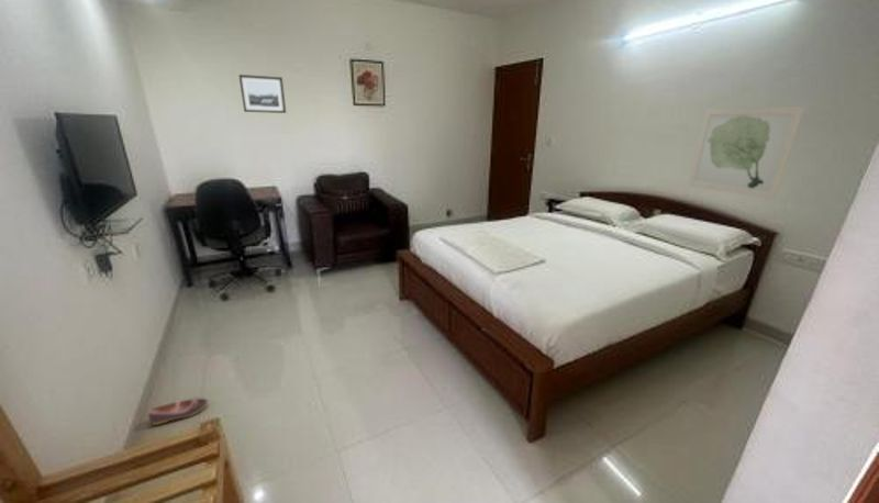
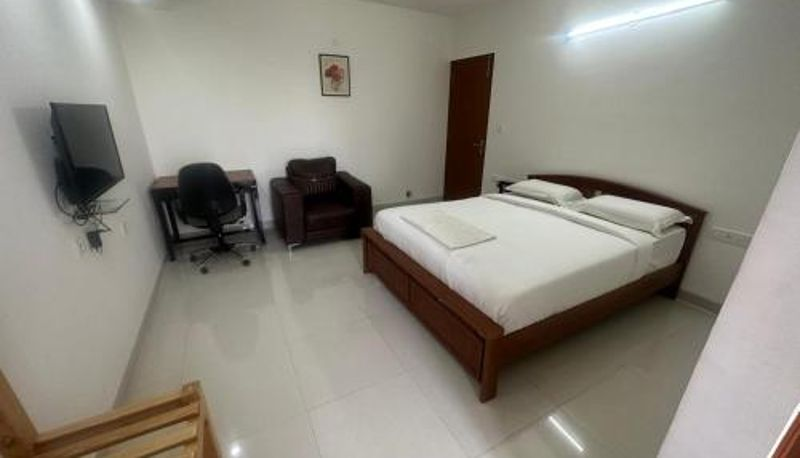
- wall art [687,105,806,200]
- shoe [147,394,209,426]
- wall art [237,74,287,114]
